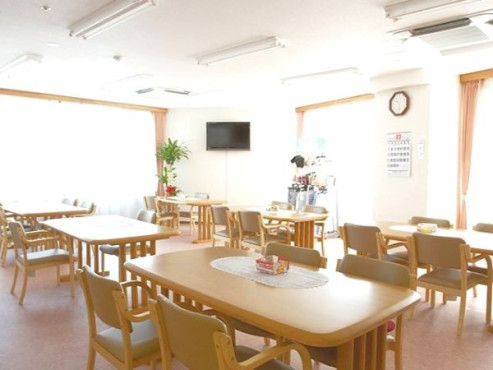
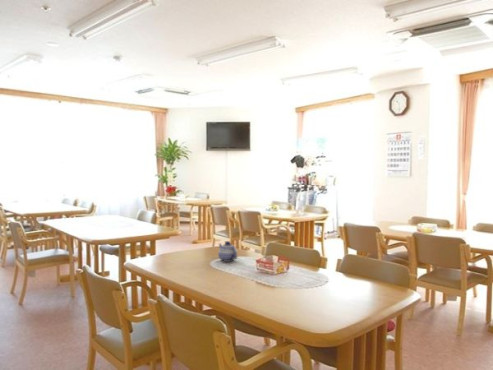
+ teapot [217,240,239,263]
